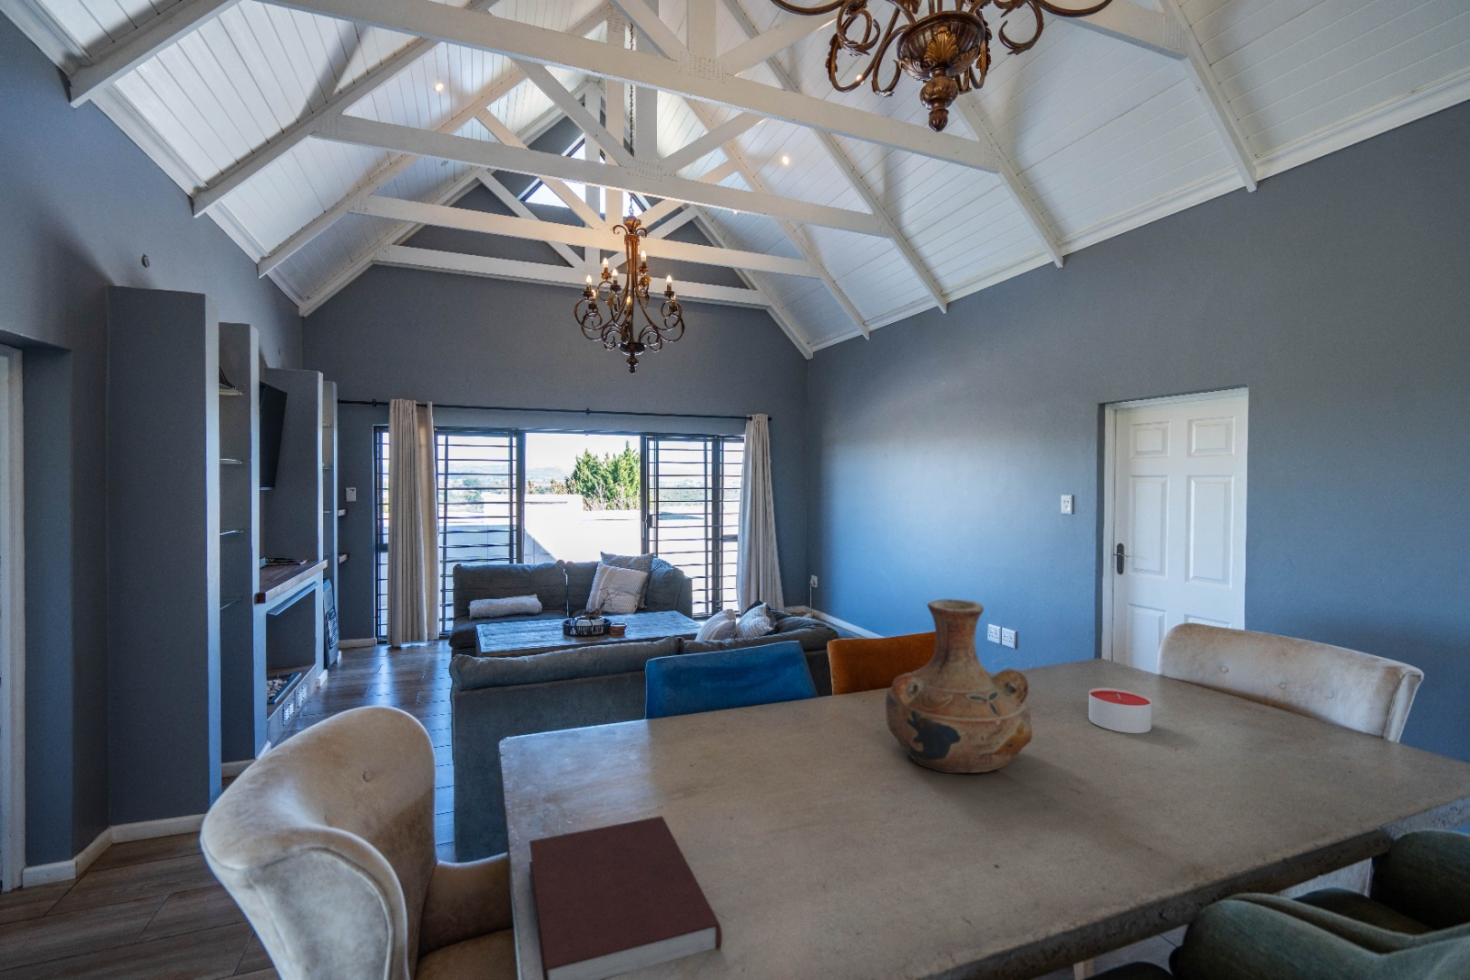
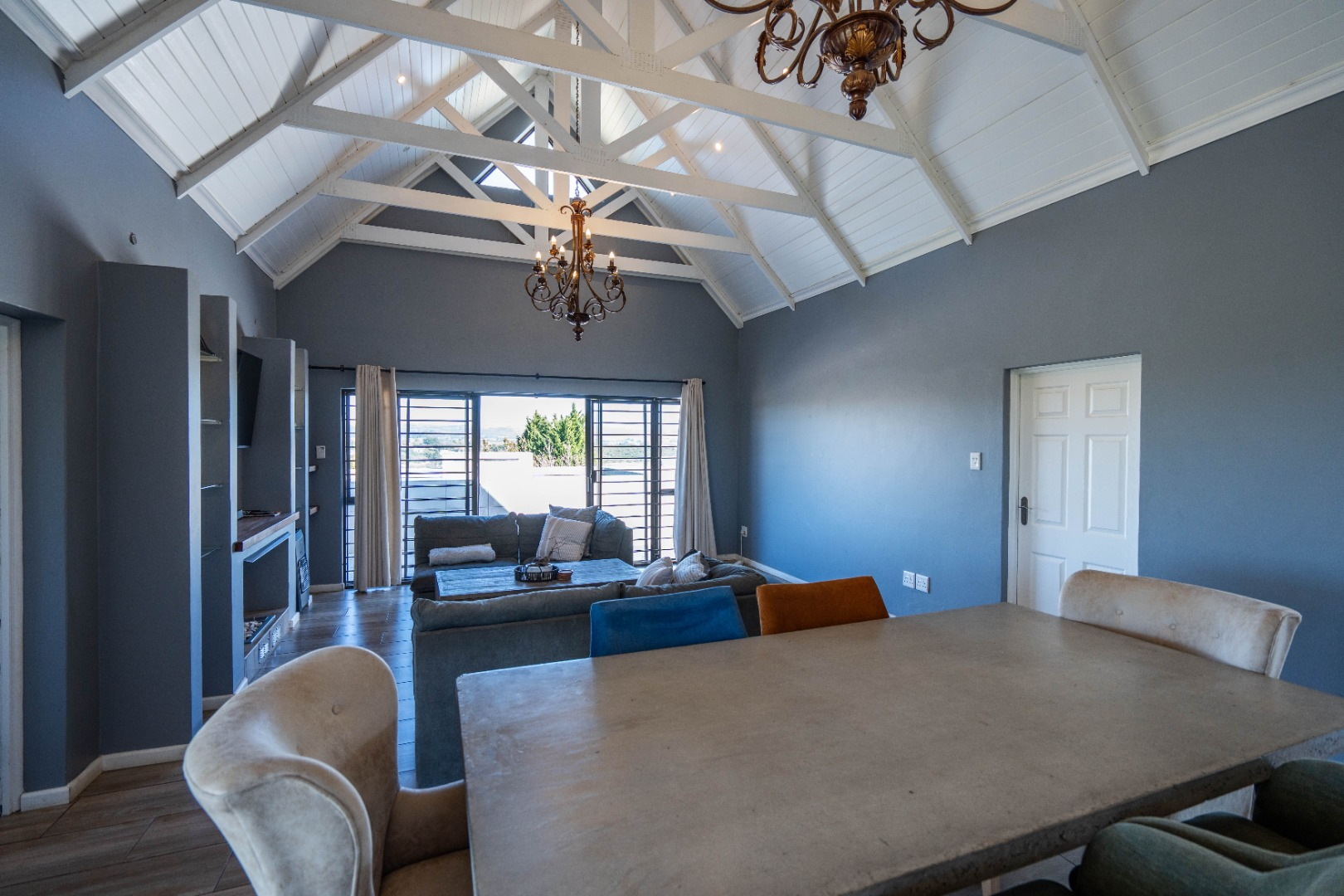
- notebook [528,815,723,980]
- candle [1088,687,1153,734]
- vase [885,598,1034,774]
